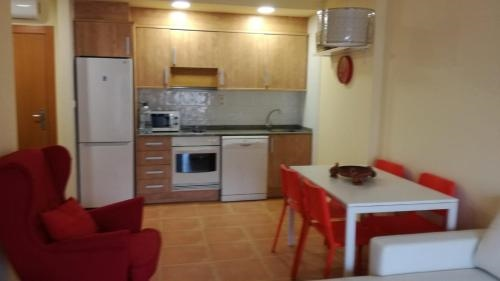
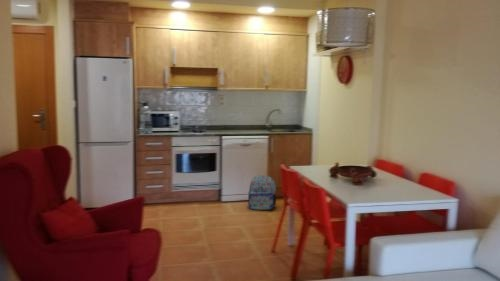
+ backpack [247,175,277,211]
